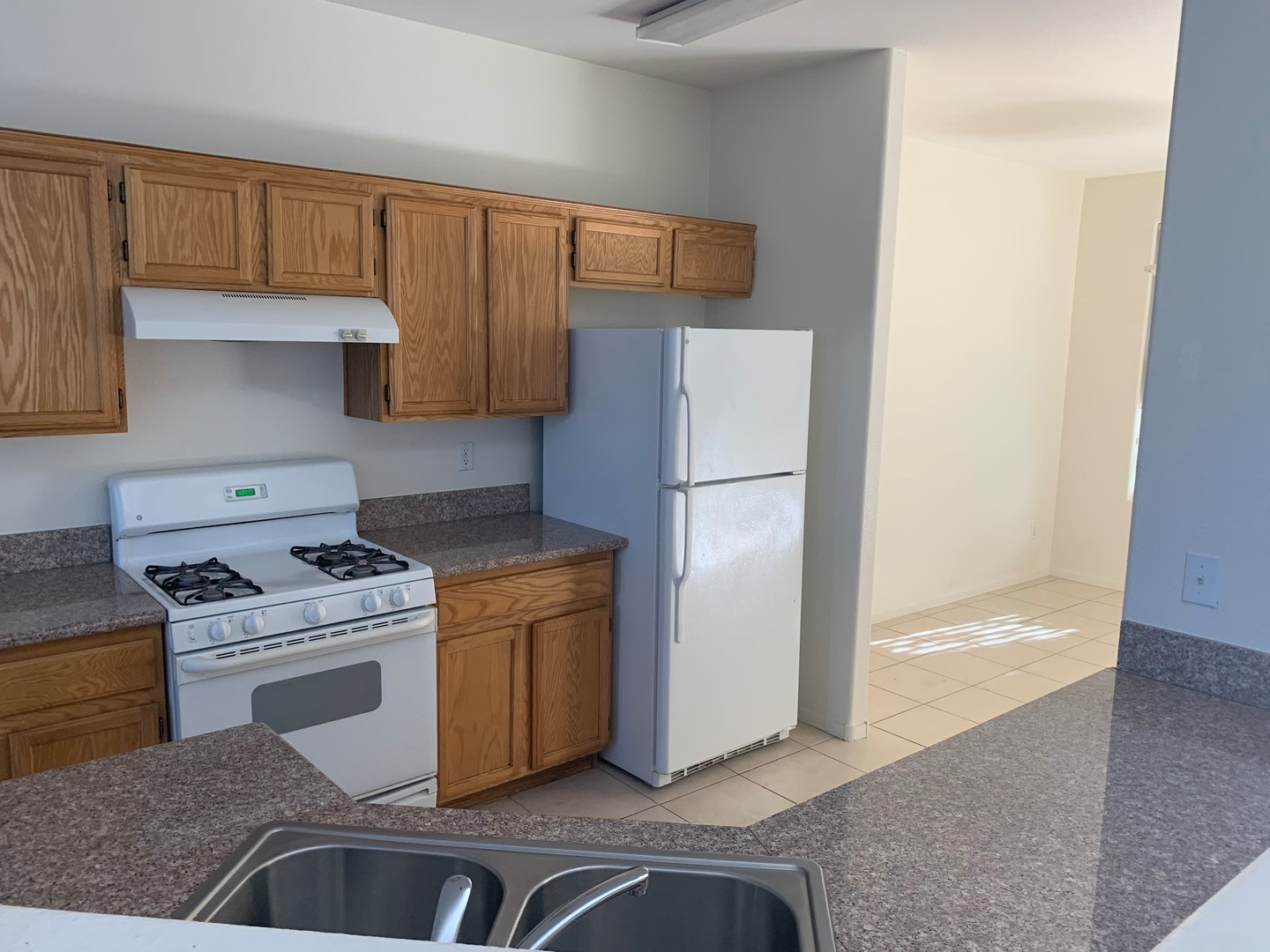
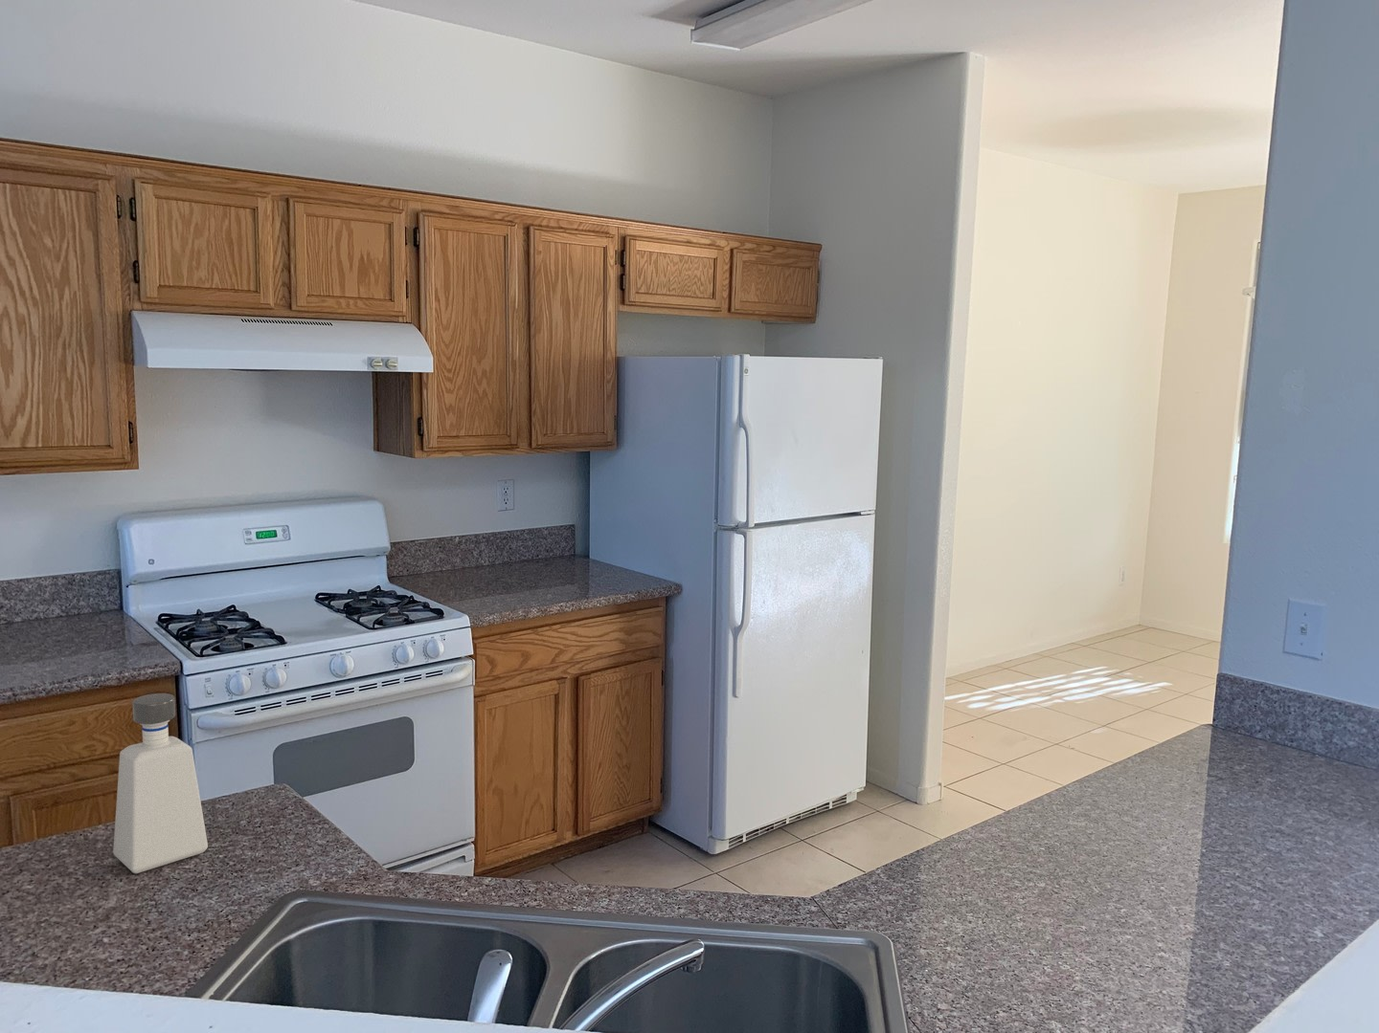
+ soap dispenser [112,692,208,875]
